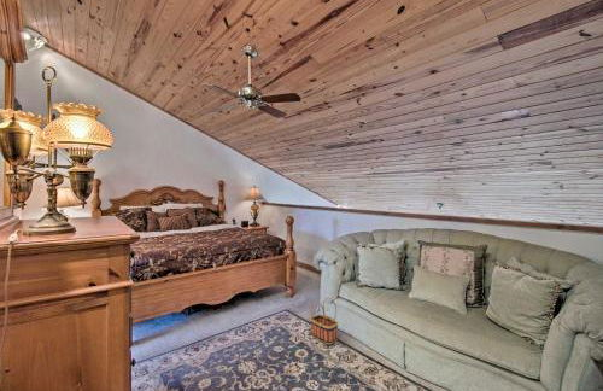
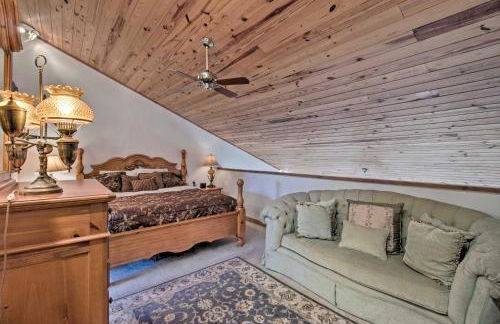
- basket [309,296,339,345]
